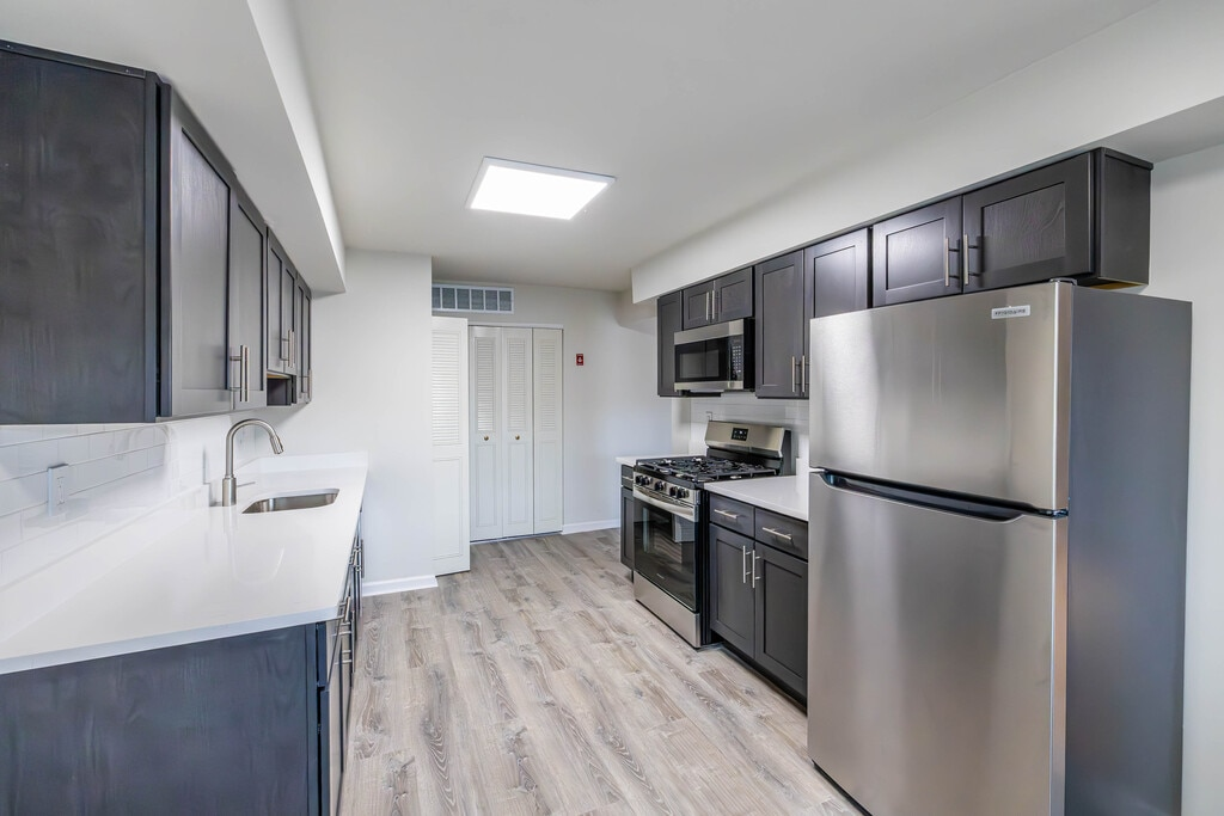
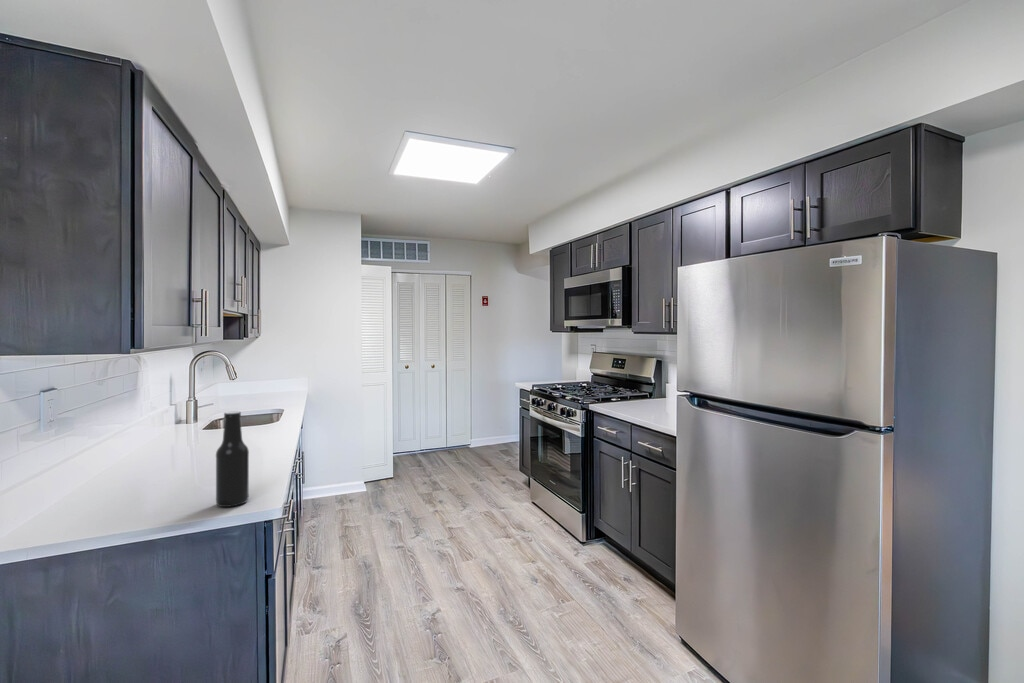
+ beer bottle [215,410,250,508]
